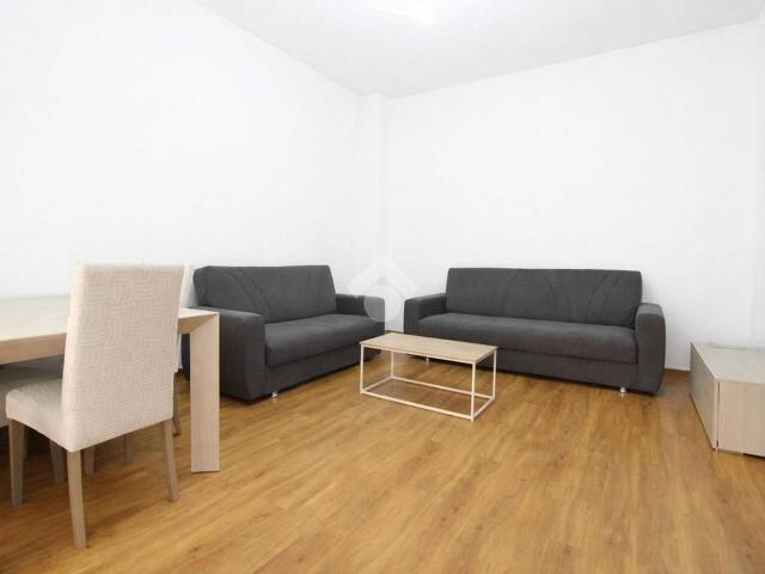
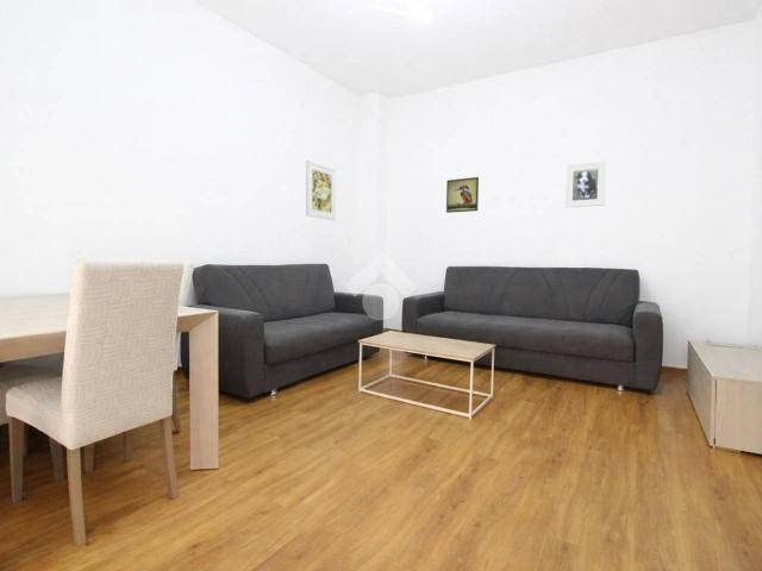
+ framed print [305,159,337,221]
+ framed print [445,176,480,214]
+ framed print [564,159,607,208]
